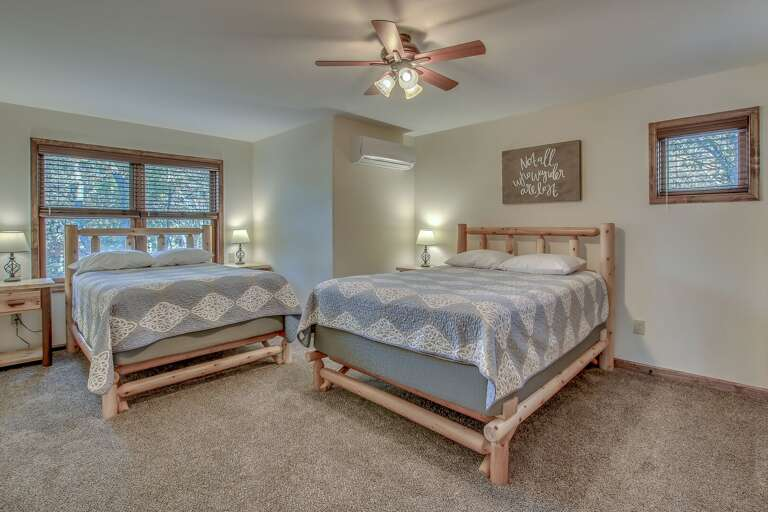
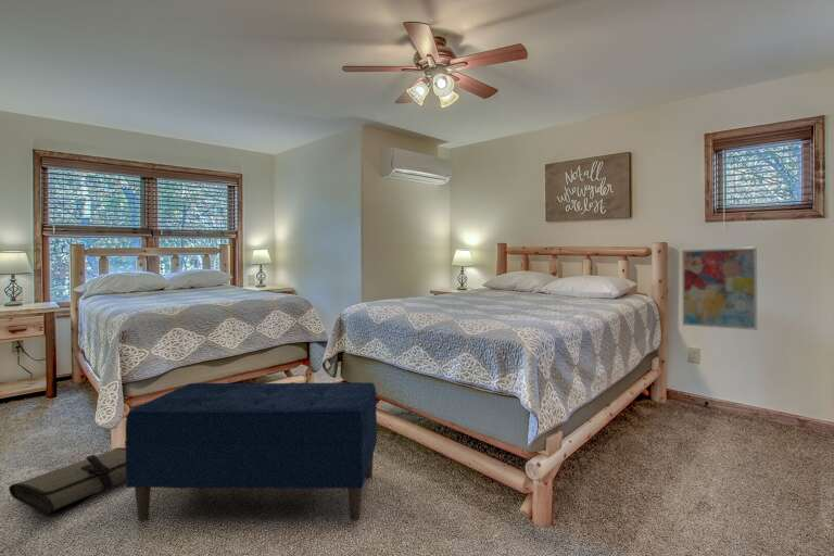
+ tool roll [8,446,126,515]
+ wall art [681,247,758,331]
+ bench [124,381,378,522]
